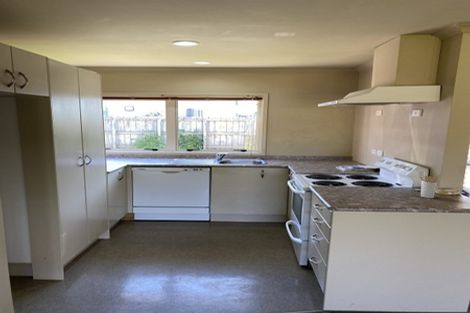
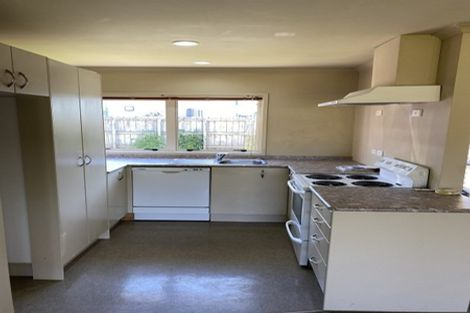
- utensil holder [418,174,440,199]
